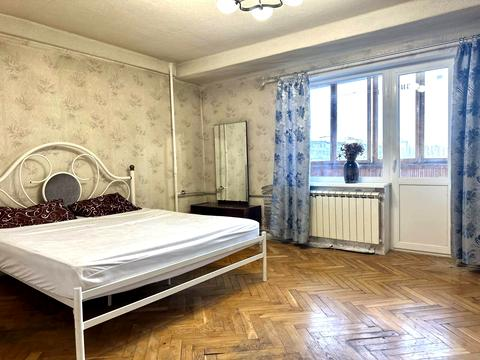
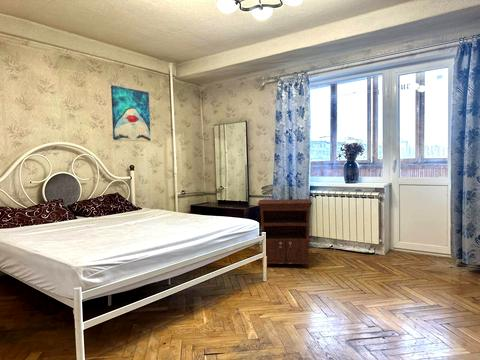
+ wall art [110,85,152,143]
+ nightstand [257,198,313,269]
